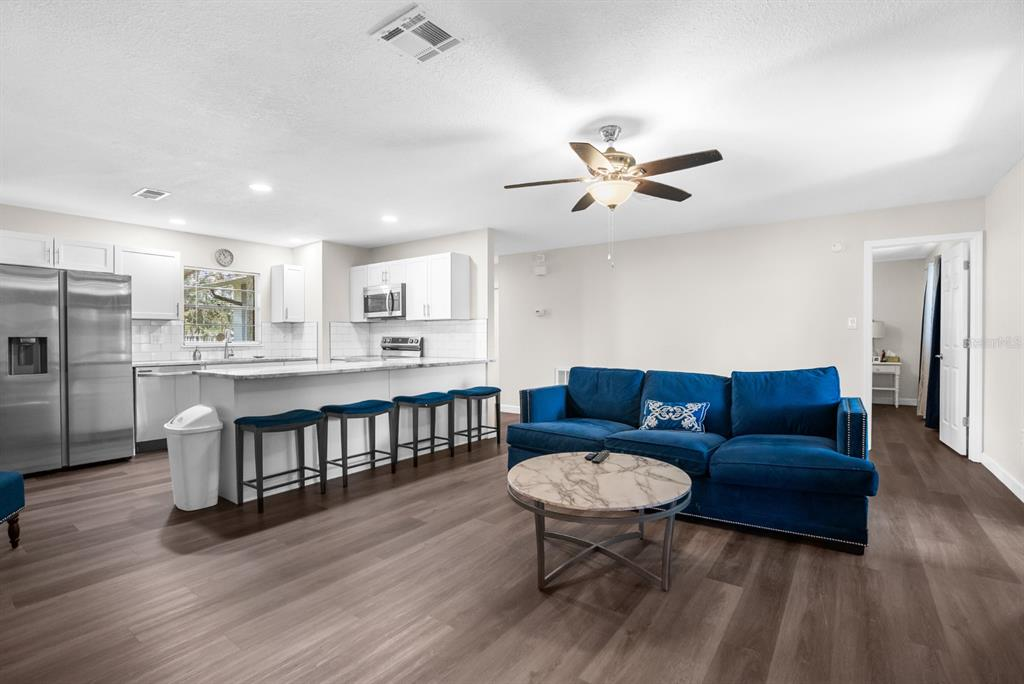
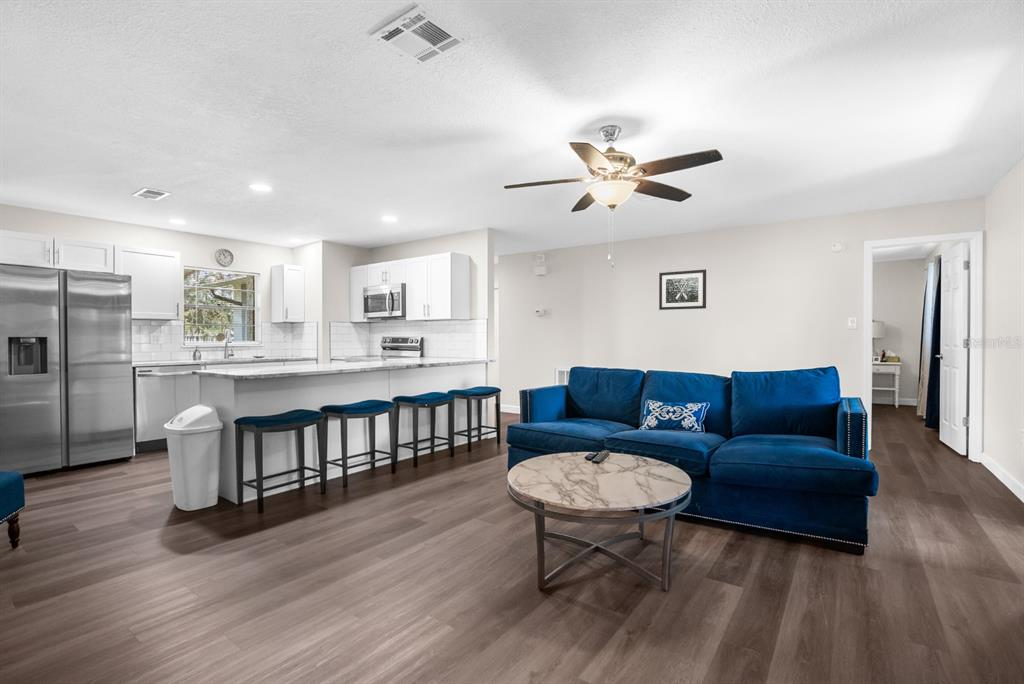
+ wall art [658,269,707,311]
